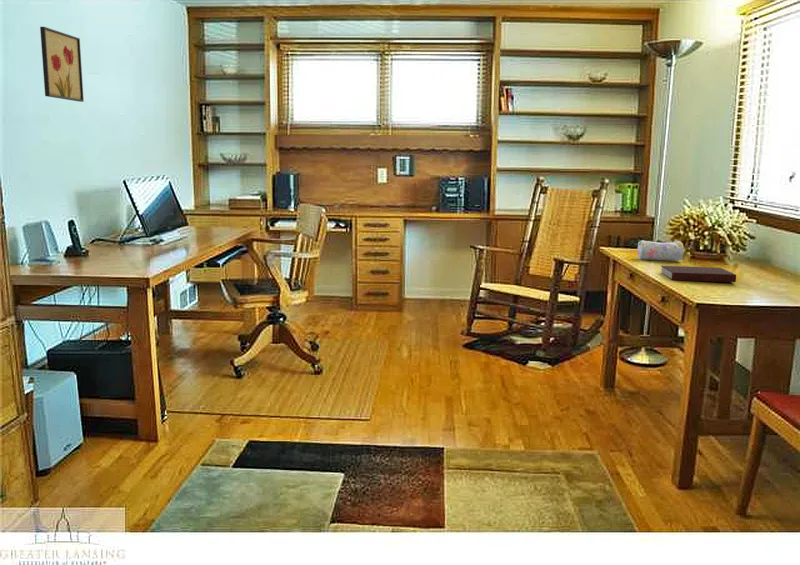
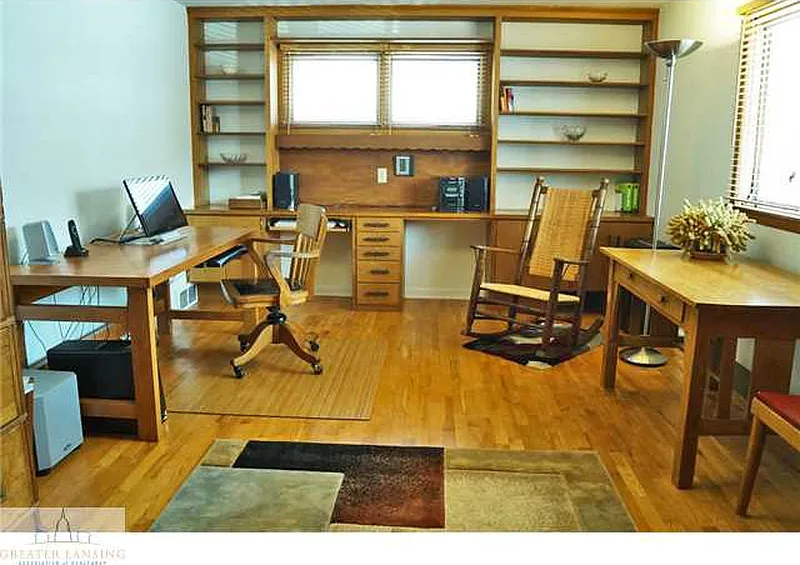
- wall art [39,26,85,103]
- notebook [660,265,737,283]
- pencil case [637,239,685,262]
